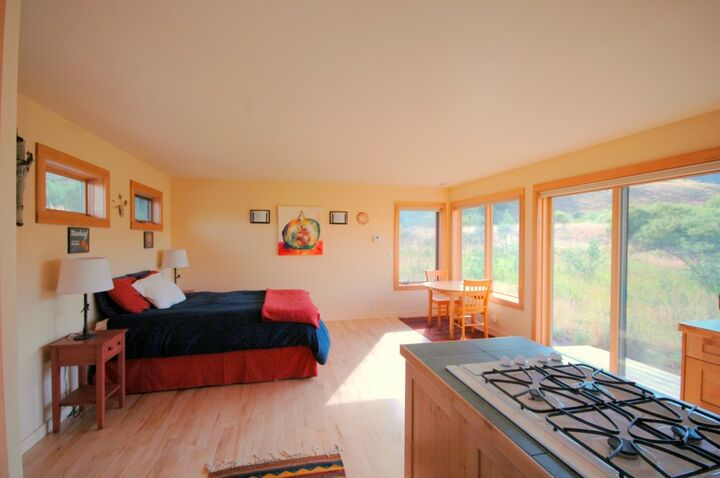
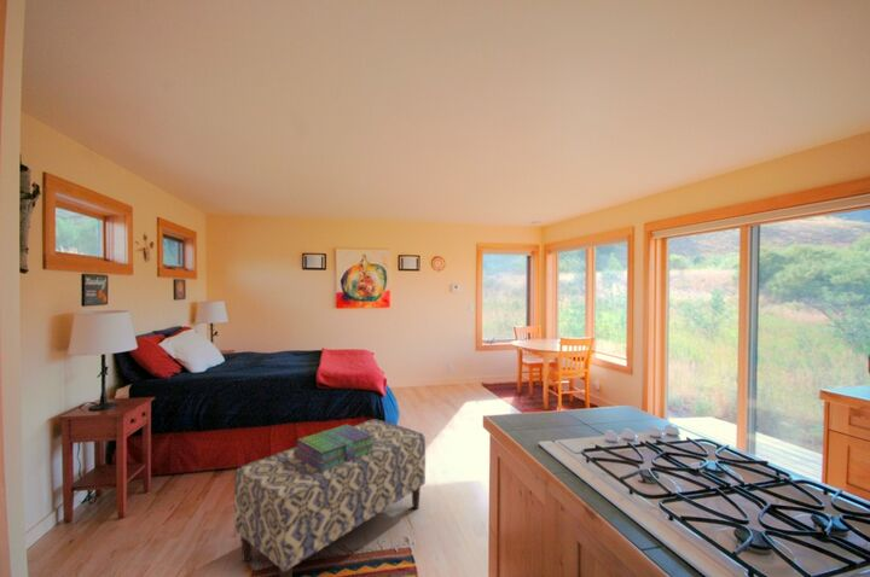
+ stack of books [295,424,375,472]
+ bench [233,418,427,577]
